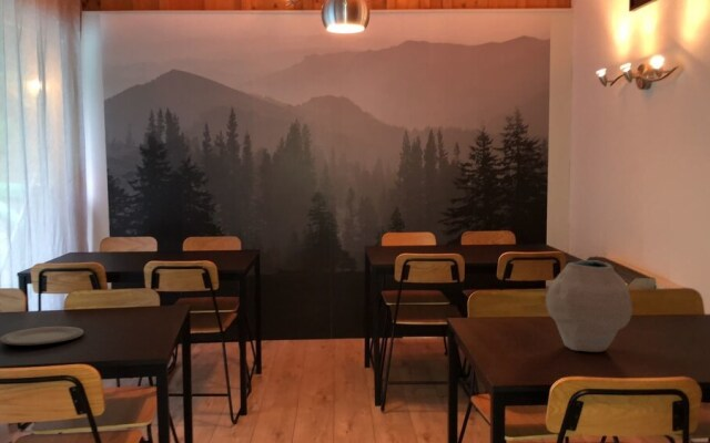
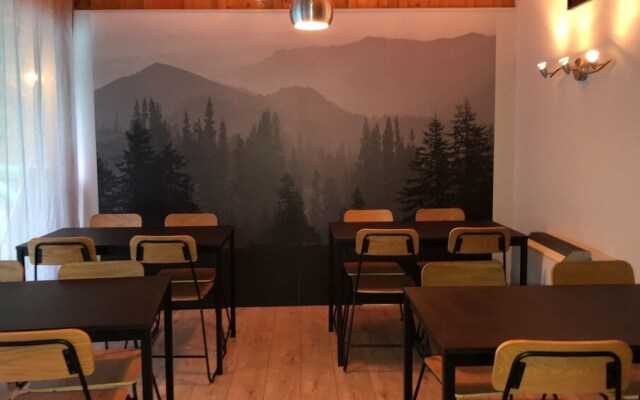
- vase [545,259,633,353]
- plate [0,326,84,347]
